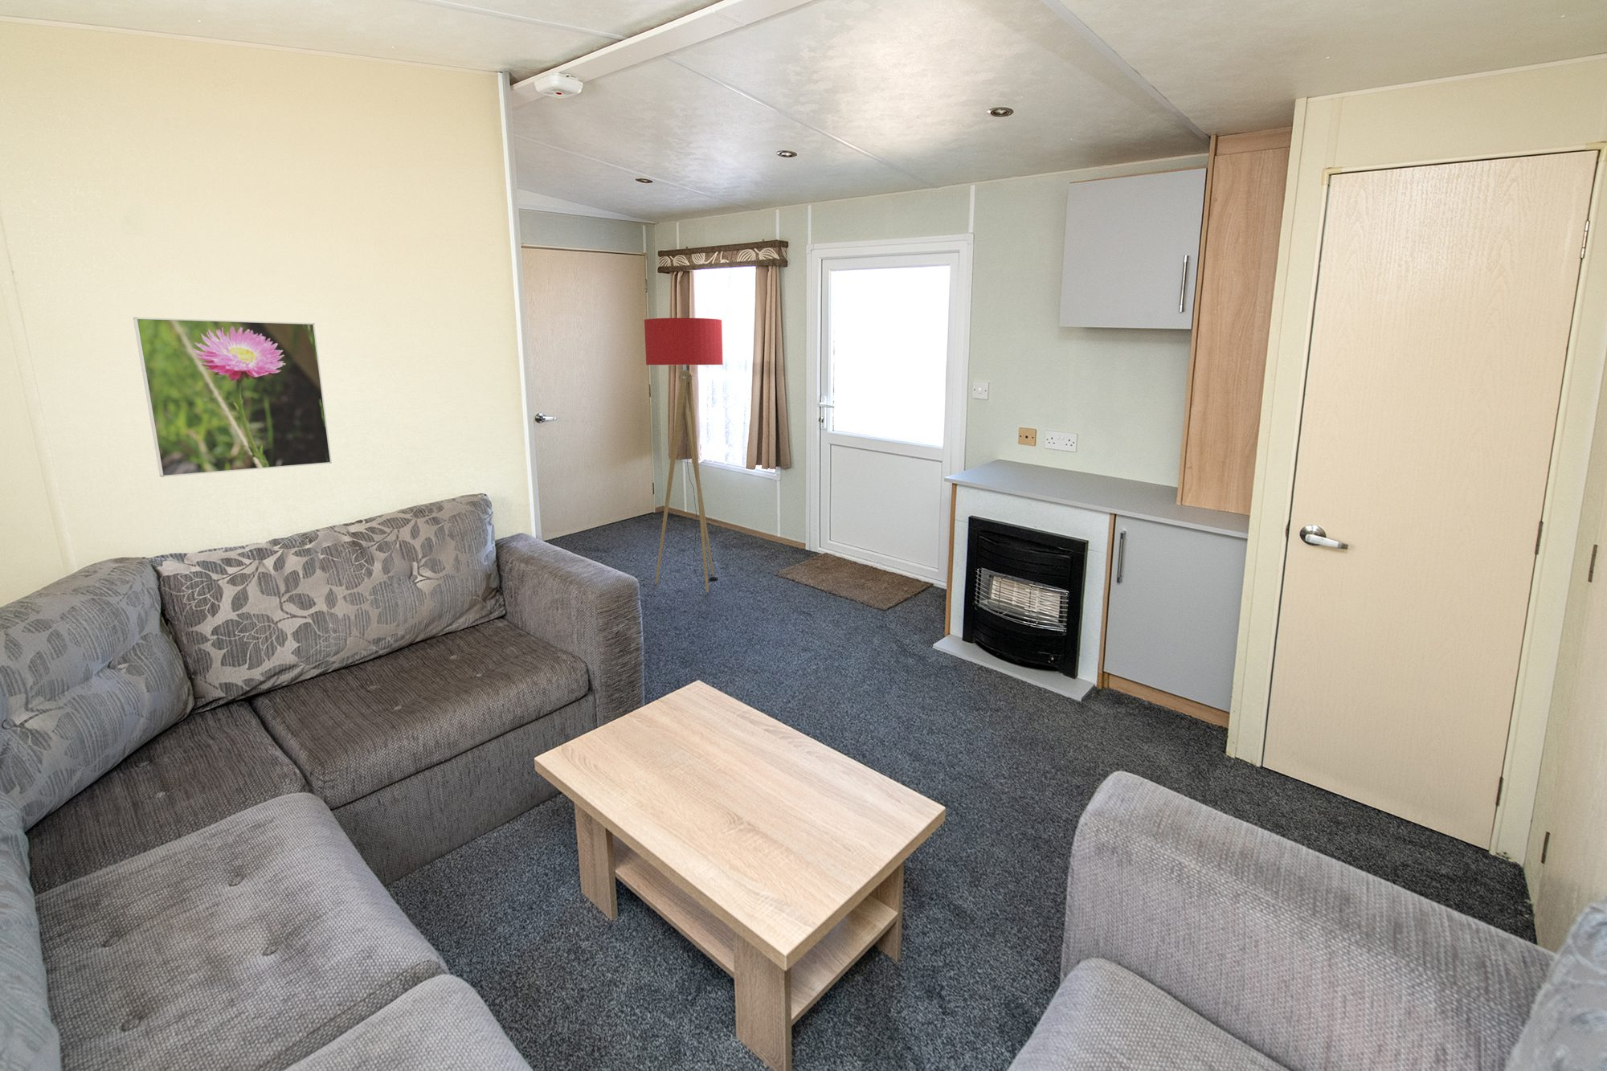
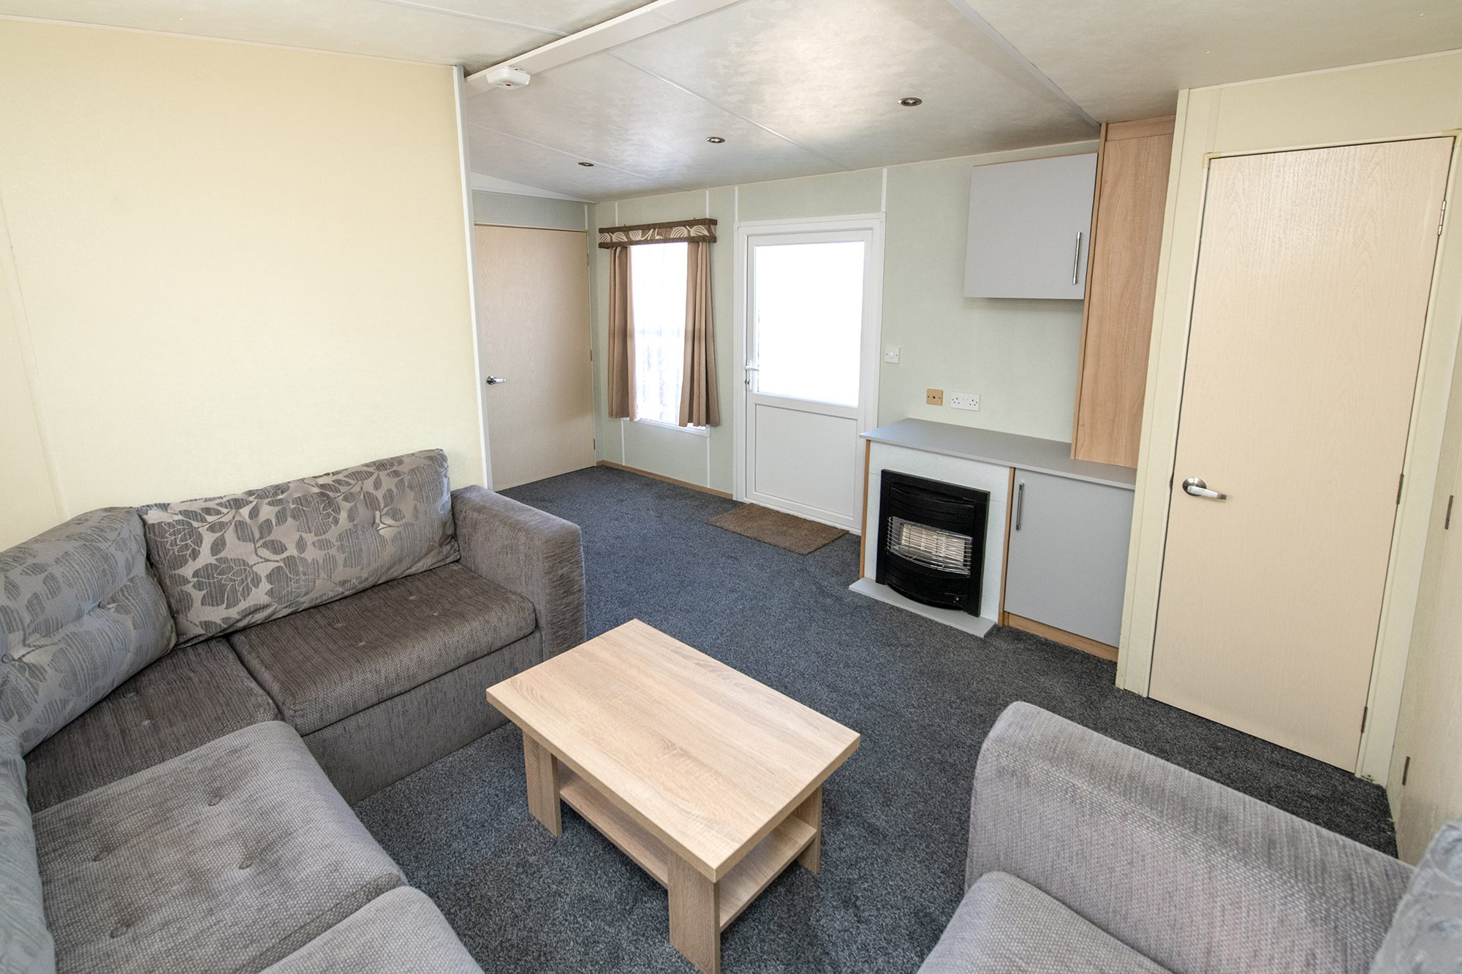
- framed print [133,317,332,478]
- floor lamp [644,318,724,594]
